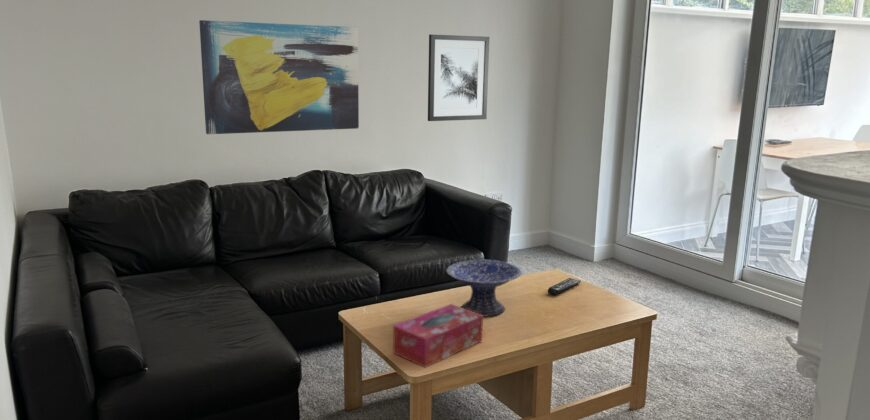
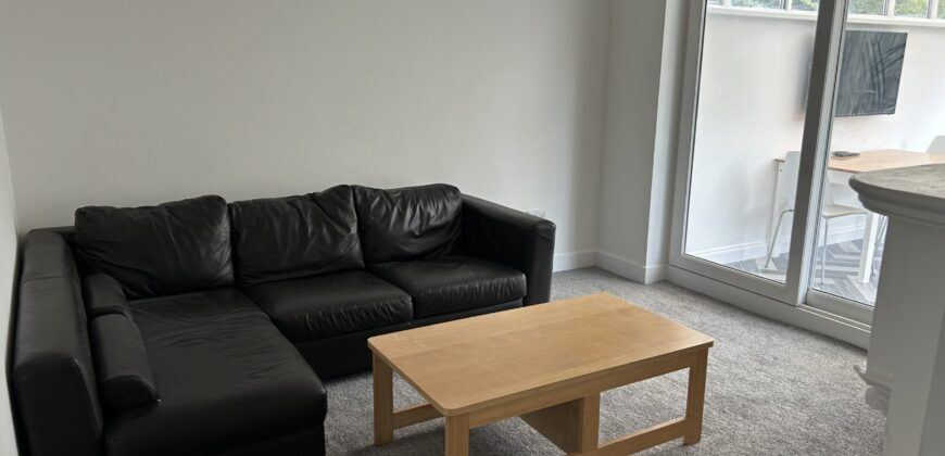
- wall art [198,19,360,135]
- wall art [427,33,490,122]
- tissue box [392,303,484,368]
- decorative bowl [445,259,523,317]
- remote control [547,277,582,296]
